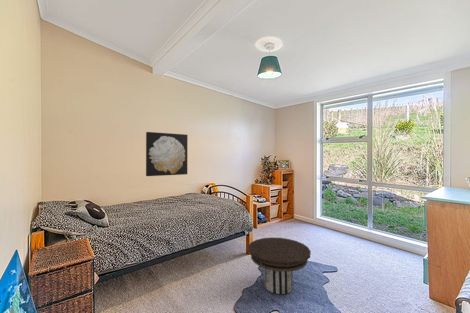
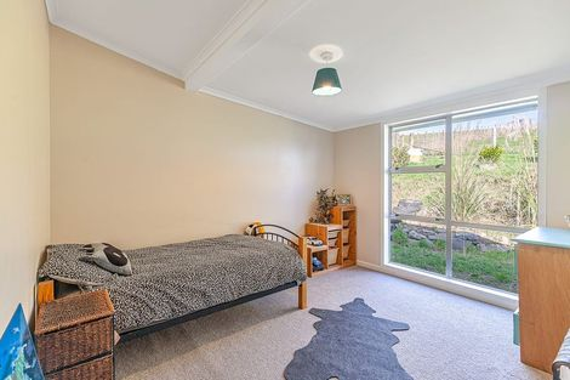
- wall art [145,131,189,177]
- side table [247,236,312,295]
